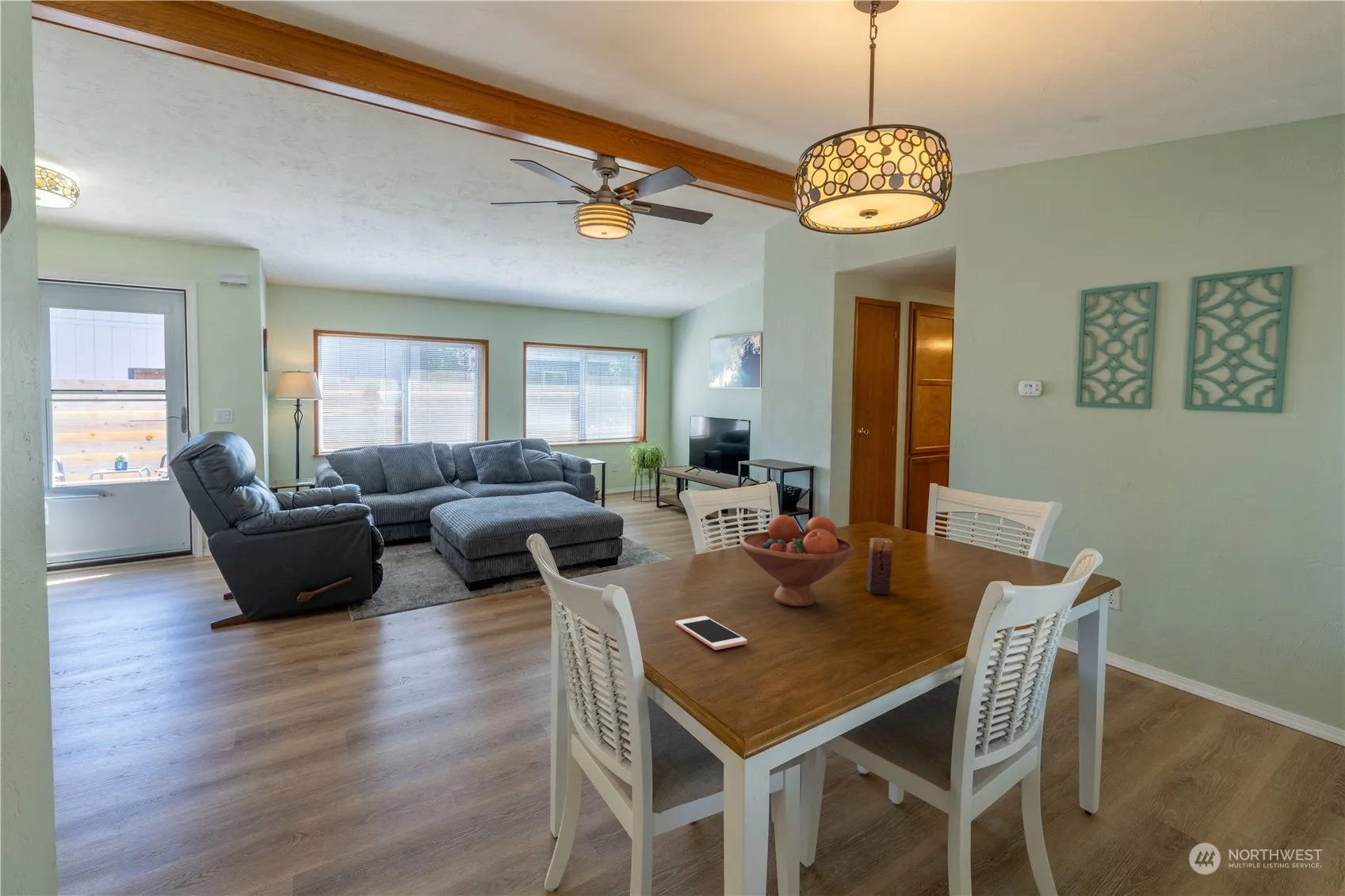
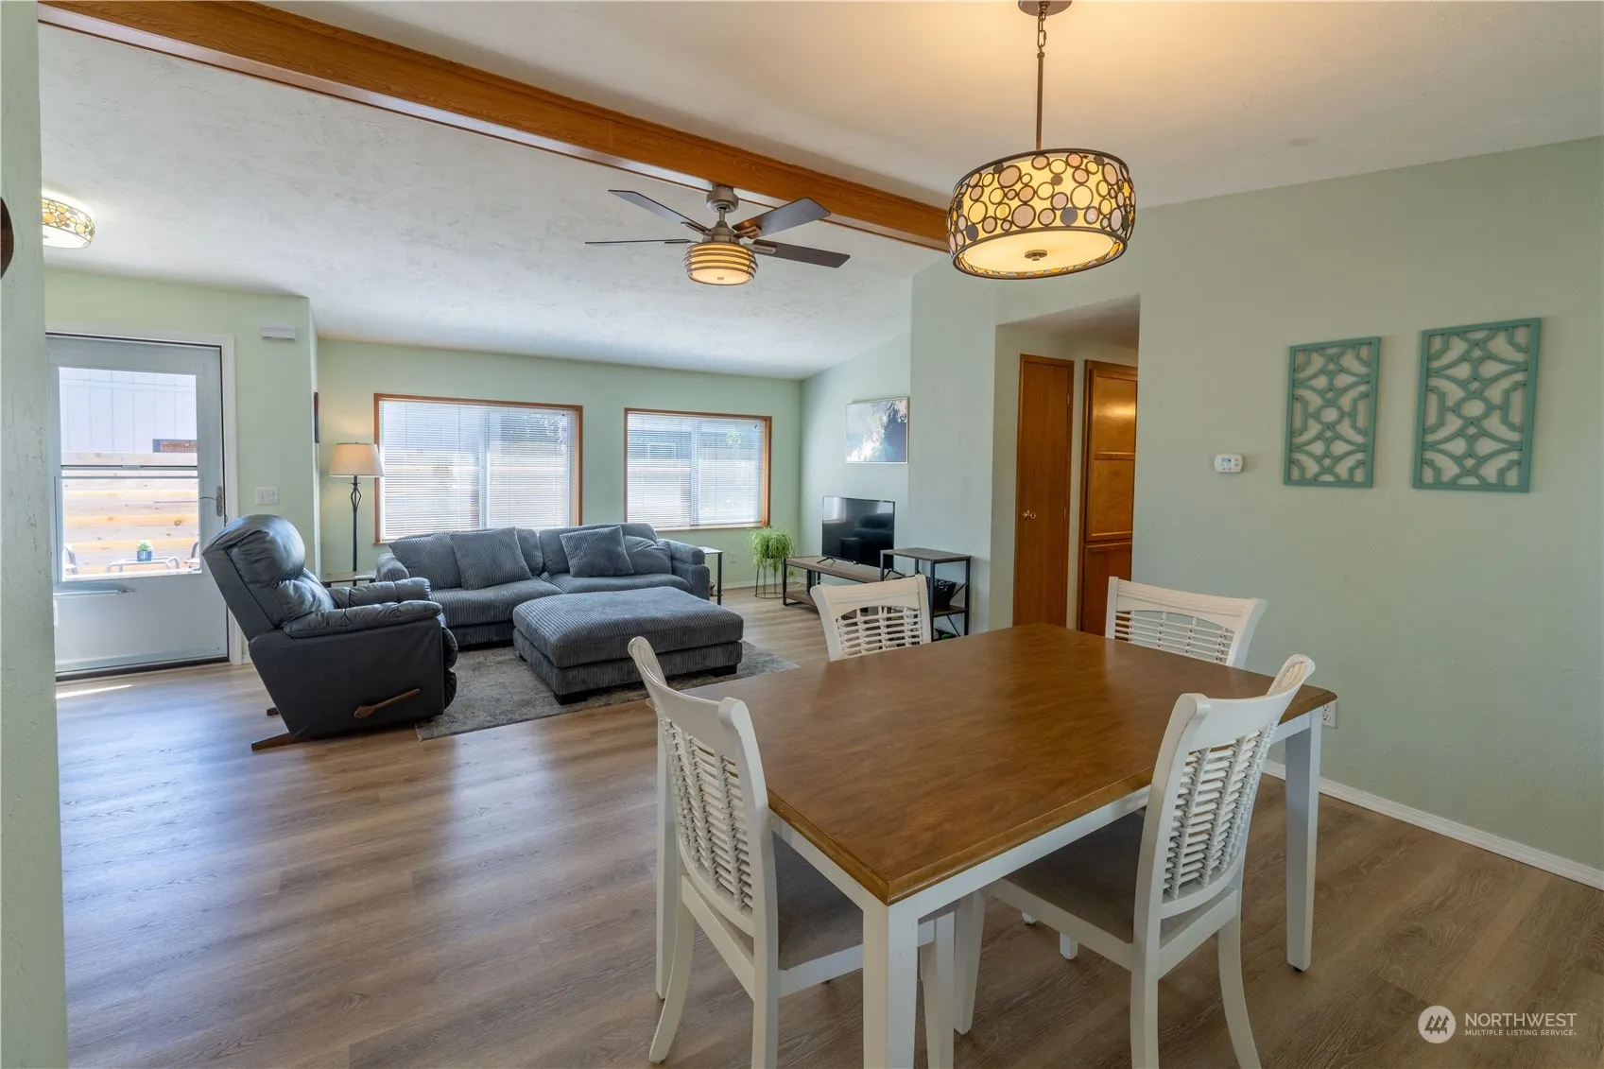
- cell phone [674,616,748,650]
- candle [866,537,894,596]
- fruit bowl [739,514,855,608]
